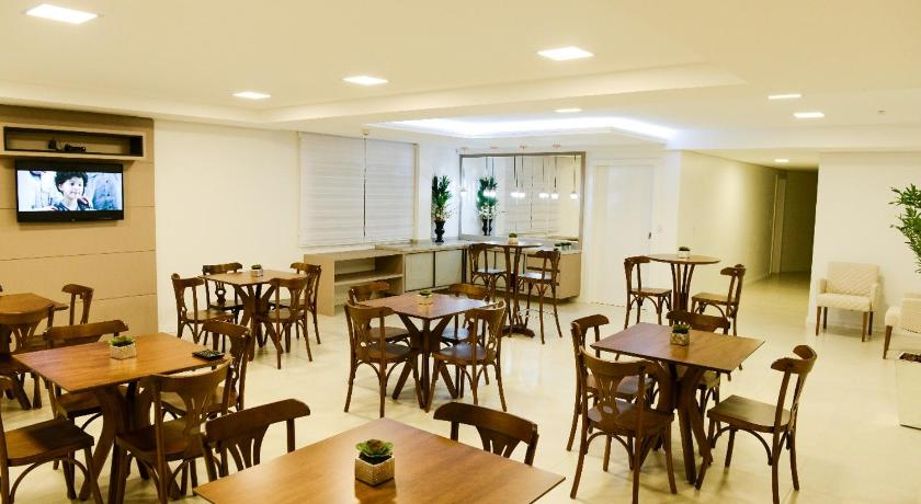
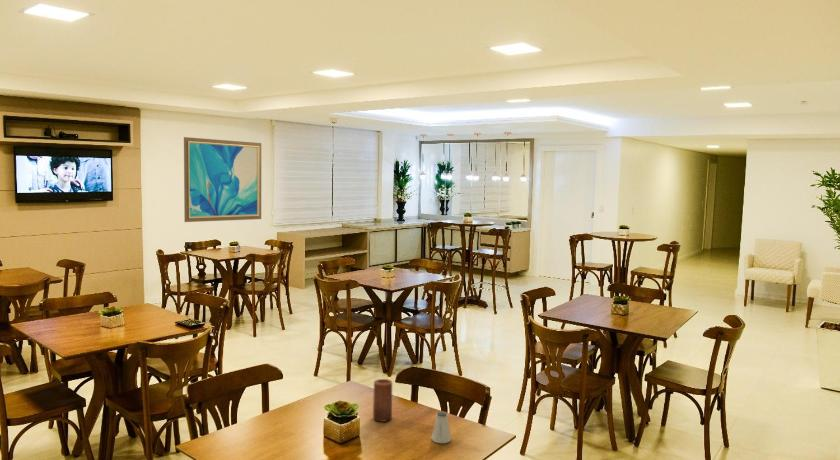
+ saltshaker [431,410,452,444]
+ wall art [183,136,262,223]
+ candle [372,378,393,423]
